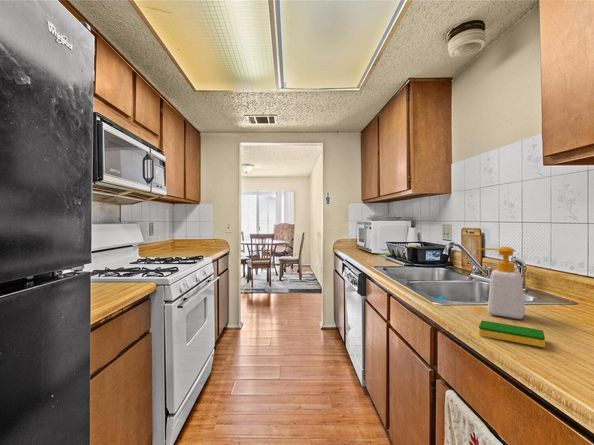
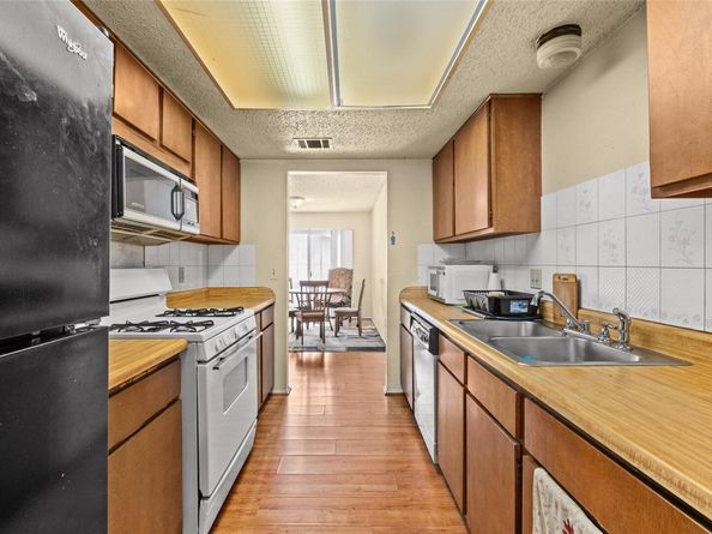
- dish sponge [478,320,546,348]
- soap bottle [474,246,526,320]
